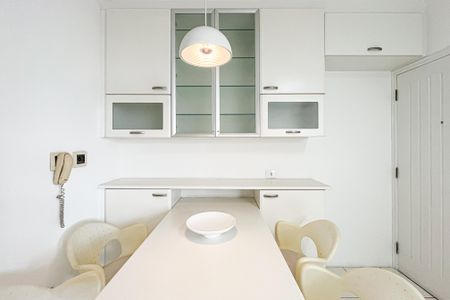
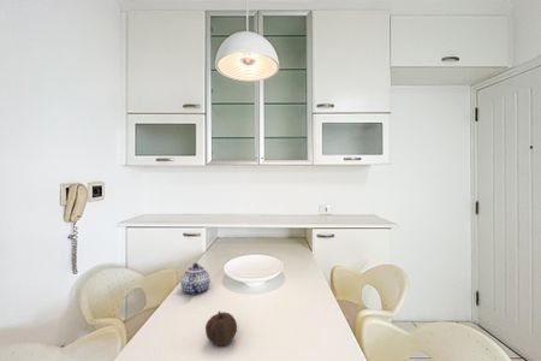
+ teapot [179,261,212,296]
+ fruit [204,310,238,347]
